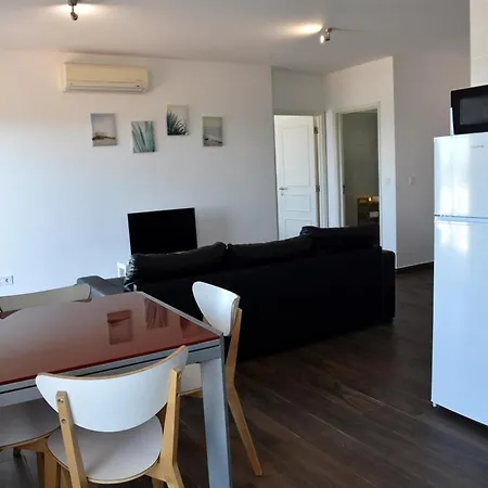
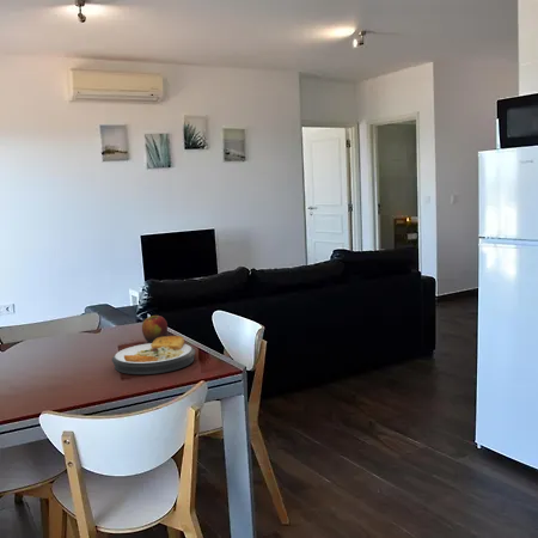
+ apple [141,314,169,343]
+ plate [111,335,196,375]
